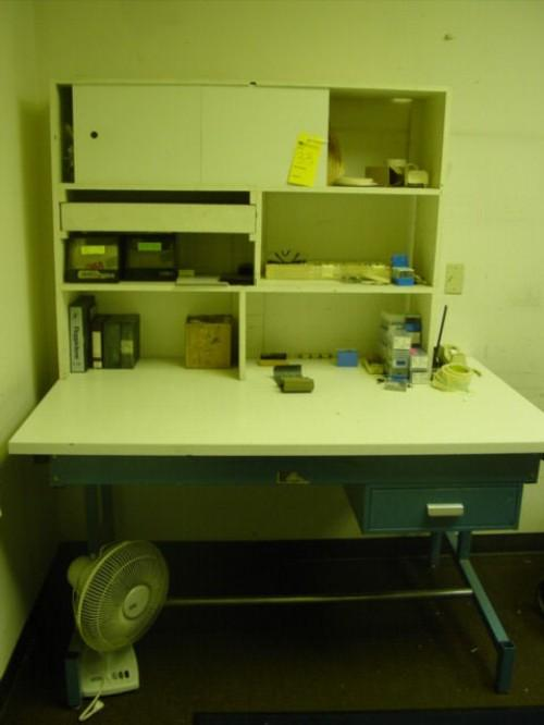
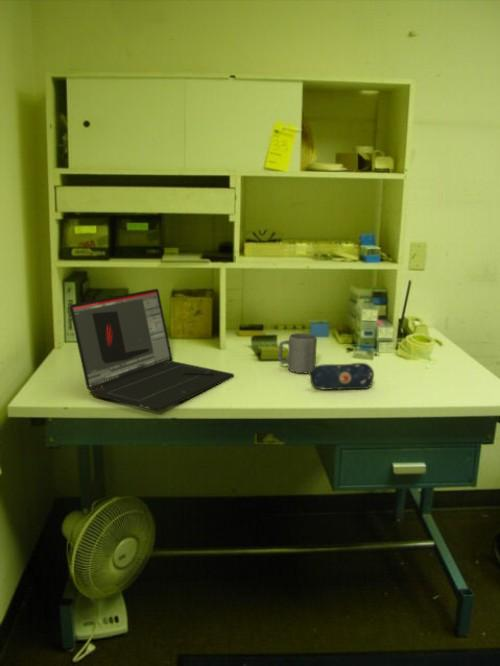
+ laptop [69,288,235,413]
+ pencil case [307,362,375,391]
+ mug [277,332,318,374]
